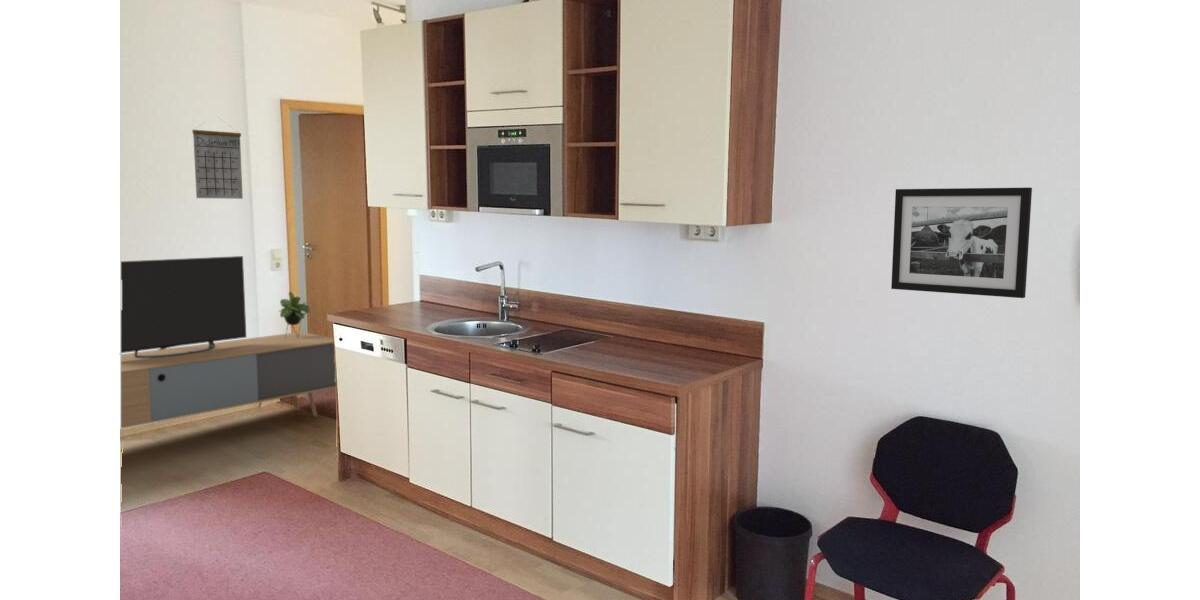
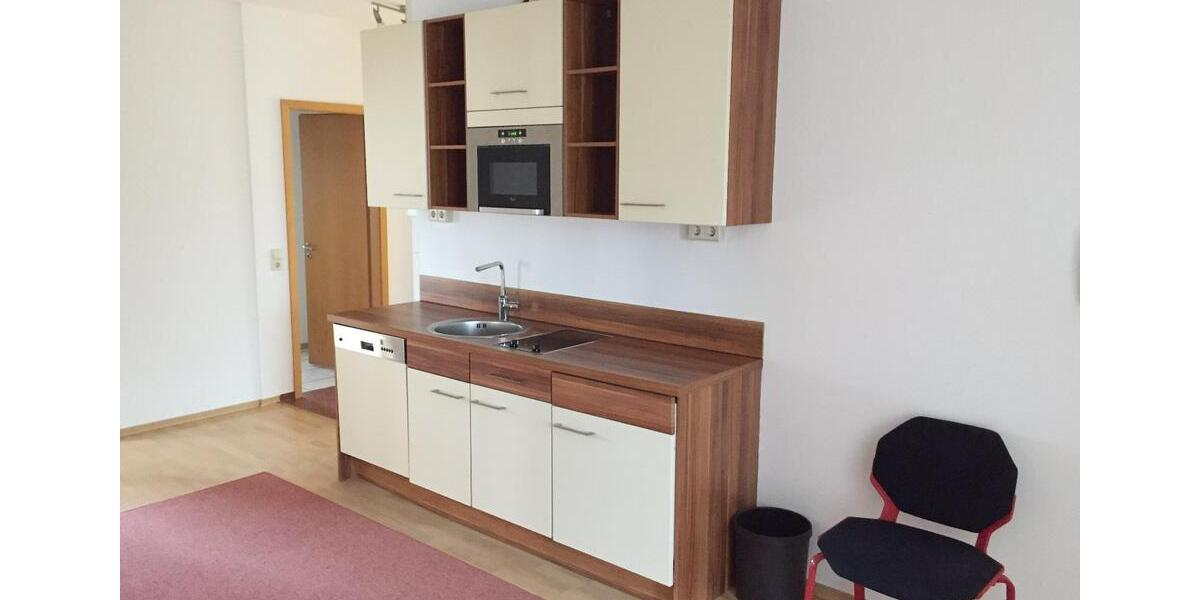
- picture frame [890,187,1033,299]
- calendar [191,117,244,200]
- media console [120,255,337,430]
